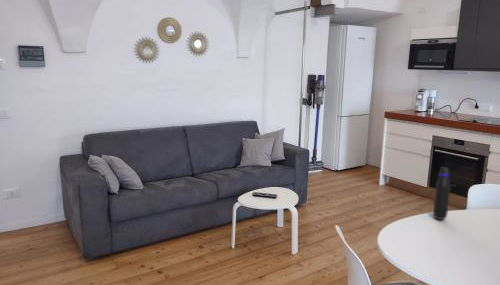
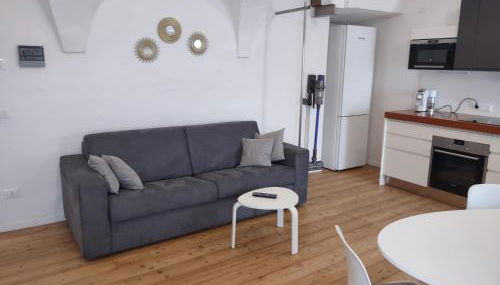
- water bottle [432,166,451,221]
